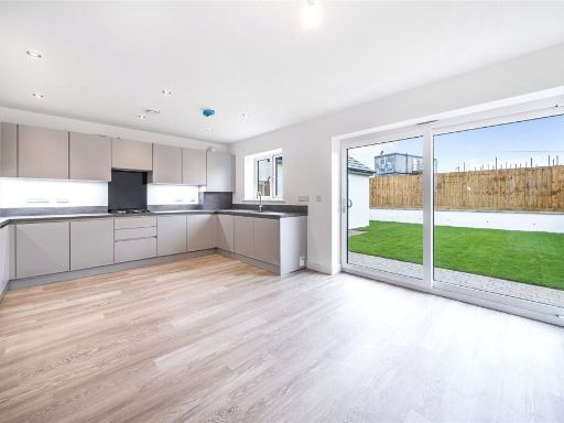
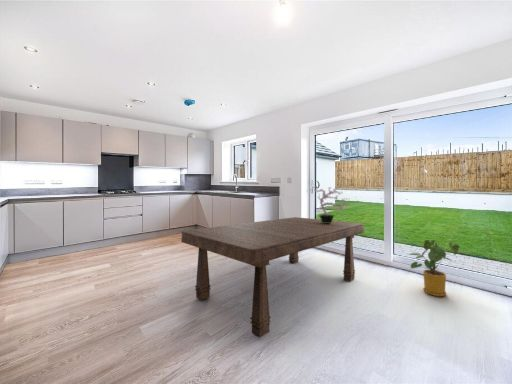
+ house plant [408,239,460,297]
+ potted plant [313,185,353,223]
+ dining table [180,216,365,339]
